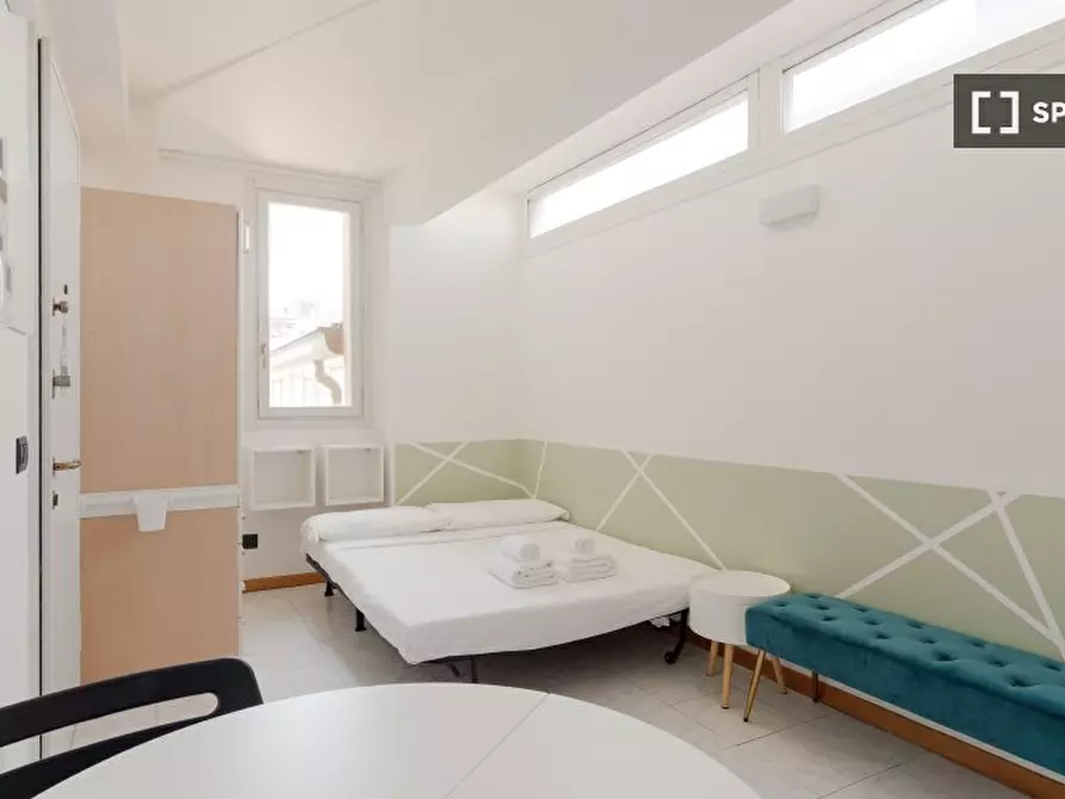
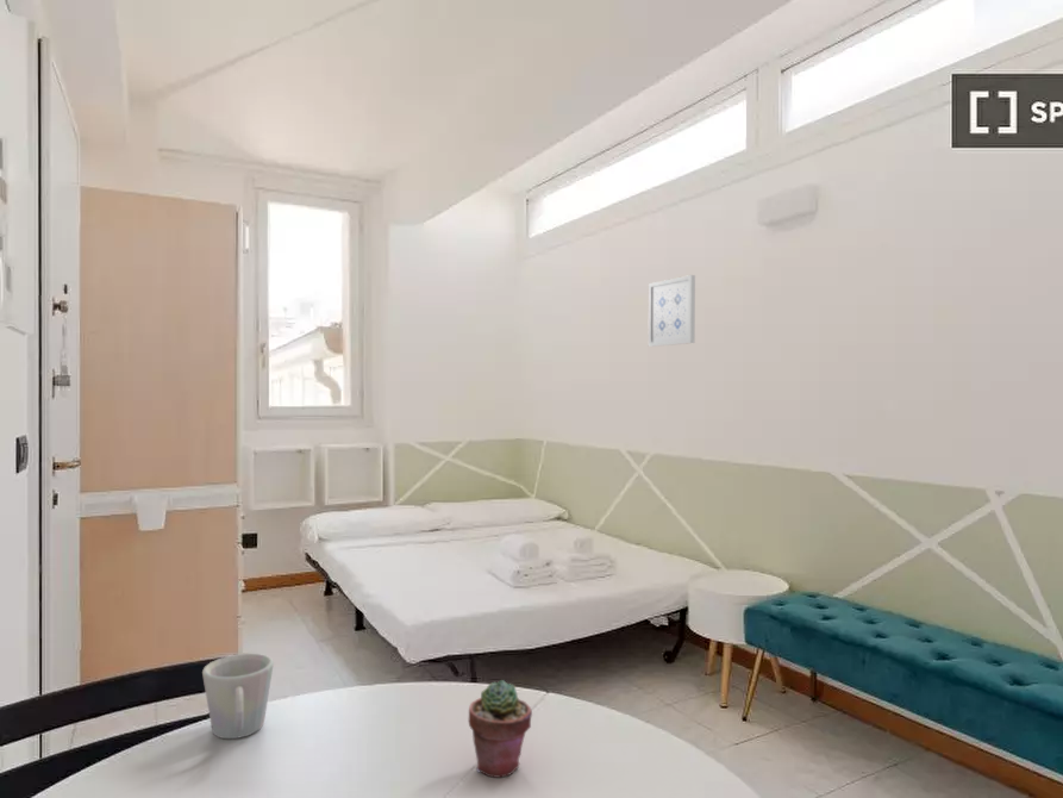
+ potted succulent [468,679,533,779]
+ mug [201,653,275,740]
+ wall art [648,274,696,348]
